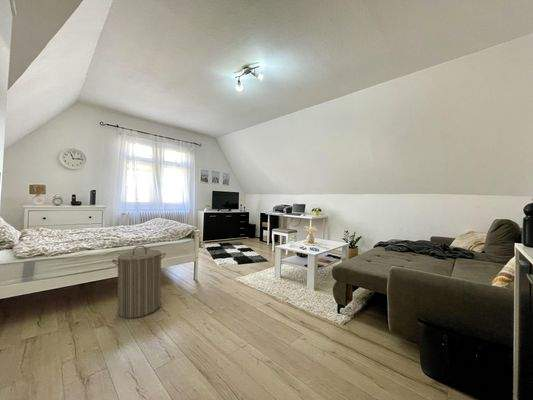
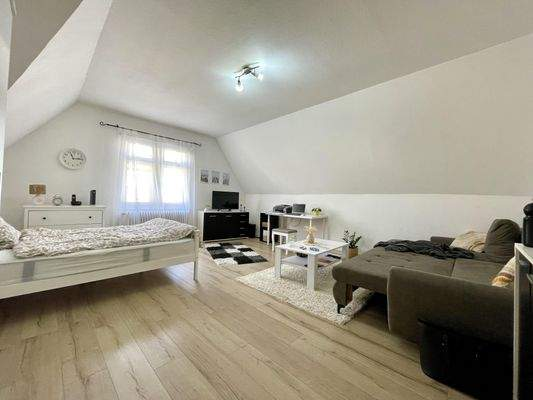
- laundry hamper [111,245,167,319]
